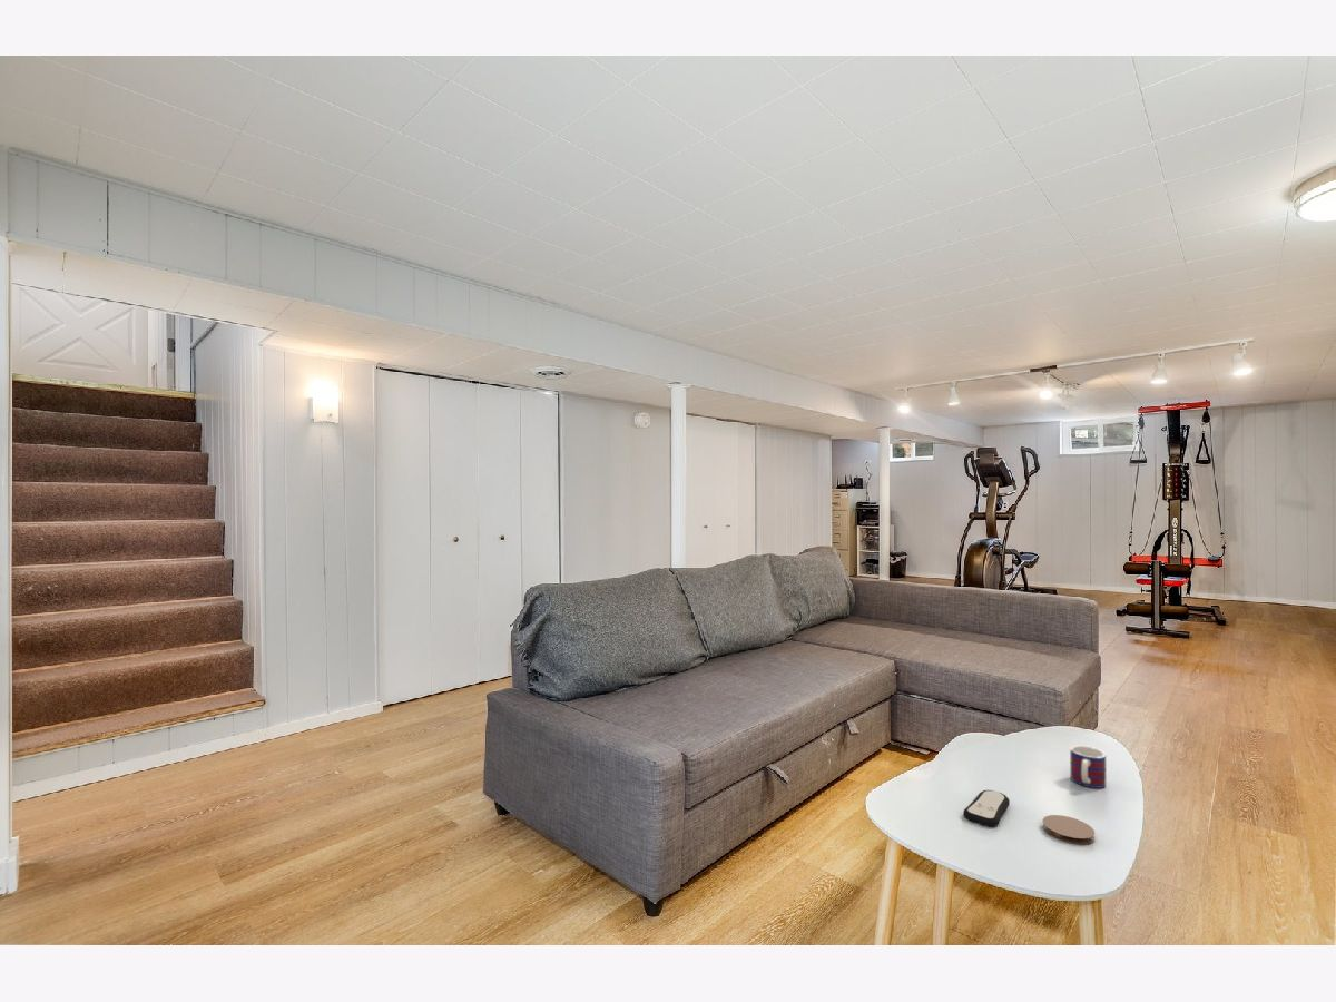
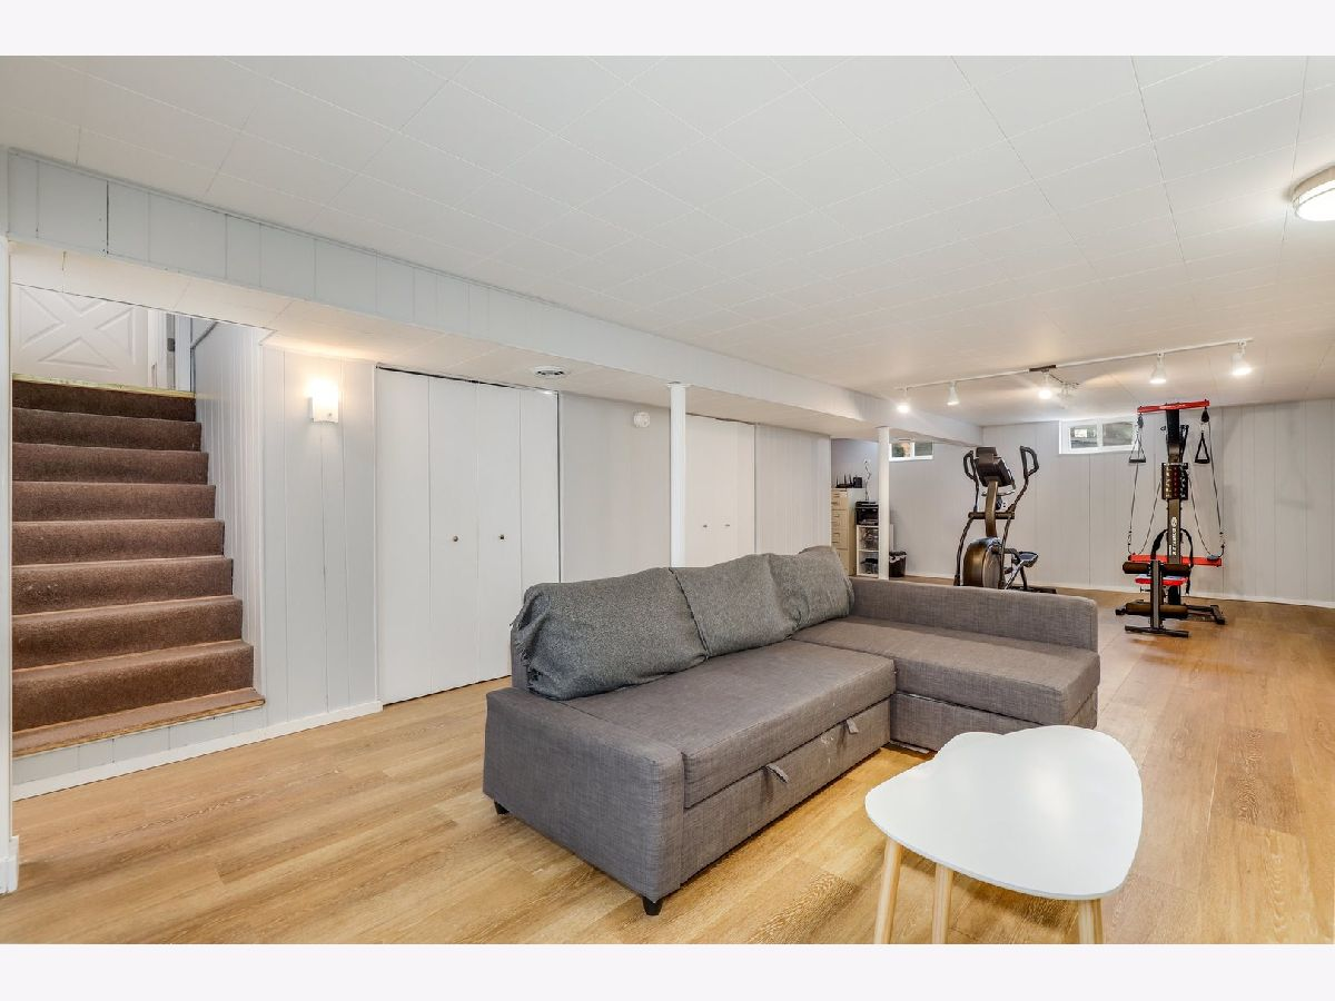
- coaster [1042,814,1096,846]
- mug [1069,745,1107,789]
- remote control [962,789,1011,828]
